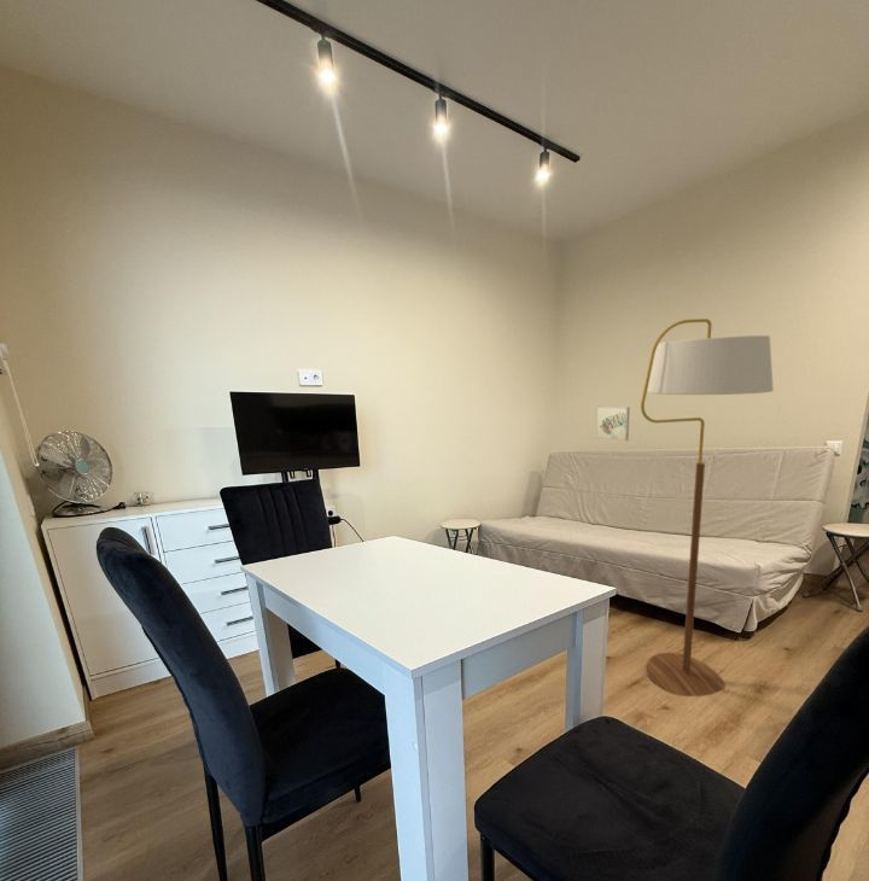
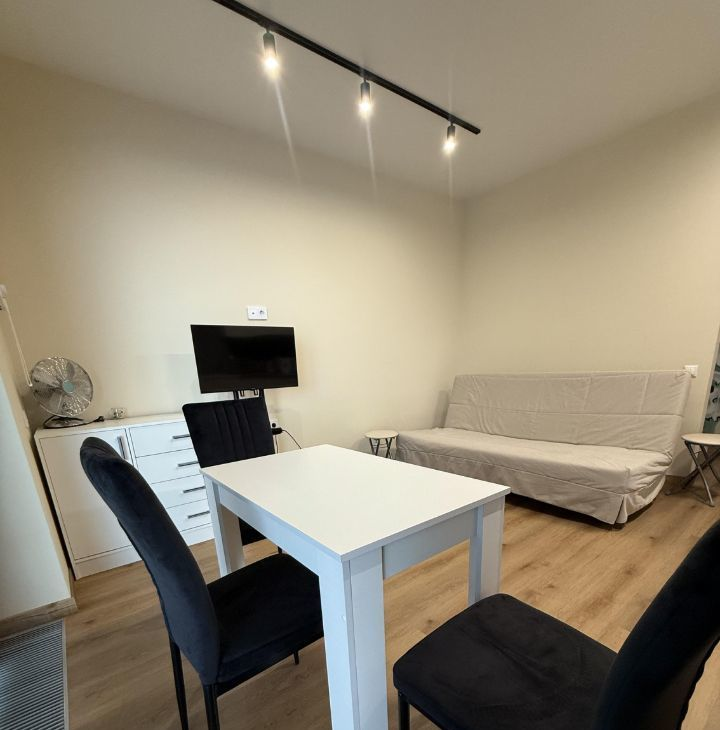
- floor lamp [640,317,775,698]
- wall art [594,404,631,442]
